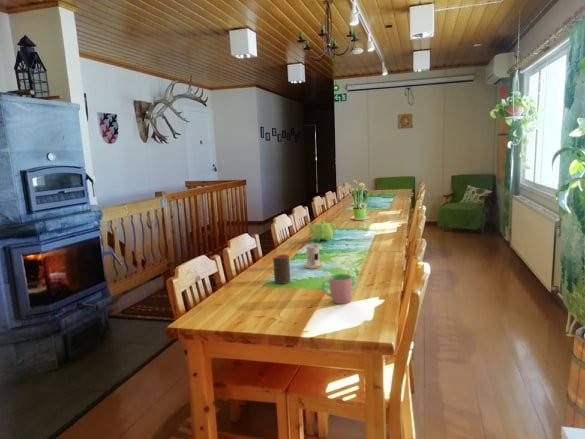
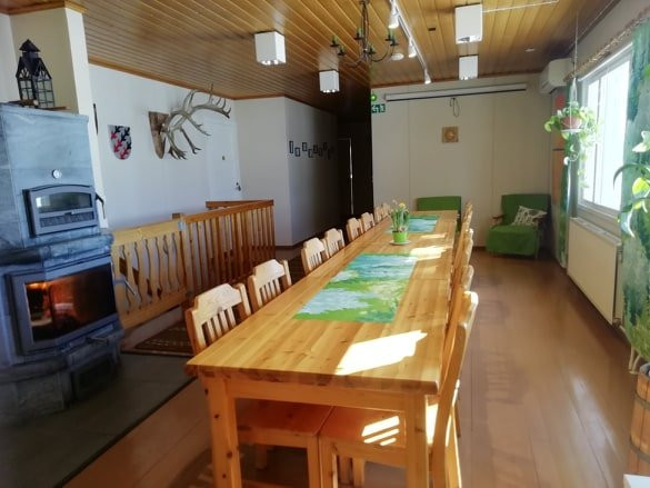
- cup [272,253,291,285]
- teapot [305,220,337,242]
- cup [321,273,353,305]
- candle [303,243,324,270]
